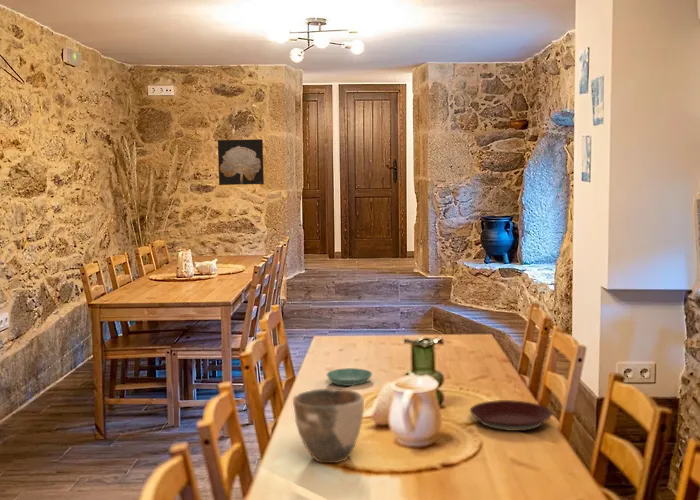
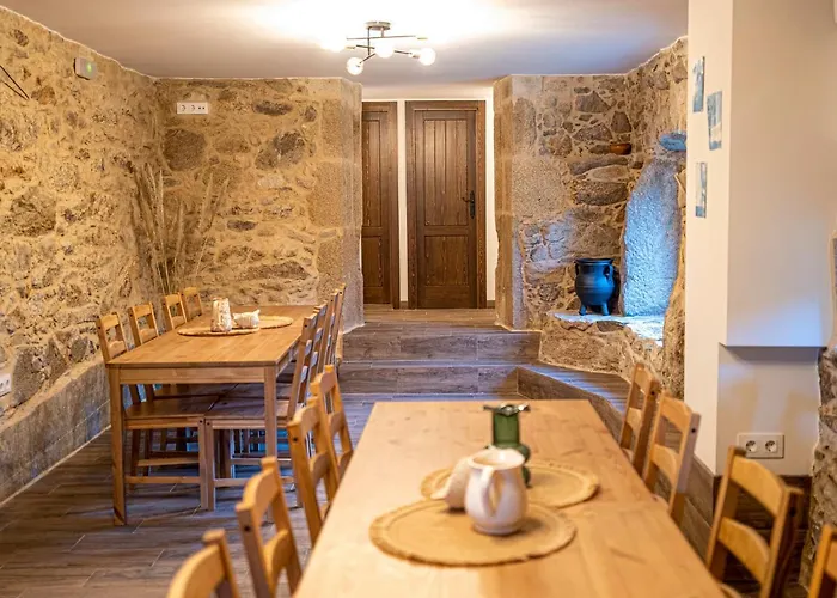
- wall art [217,138,265,186]
- ceramic bowl [292,388,365,464]
- plate [469,399,553,432]
- saucer [326,367,373,387]
